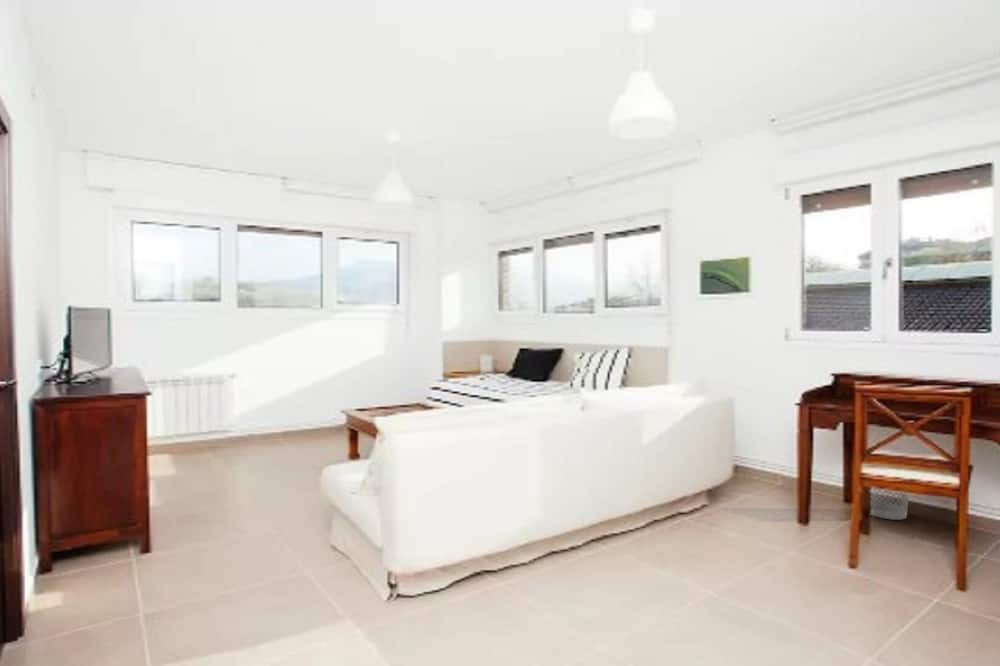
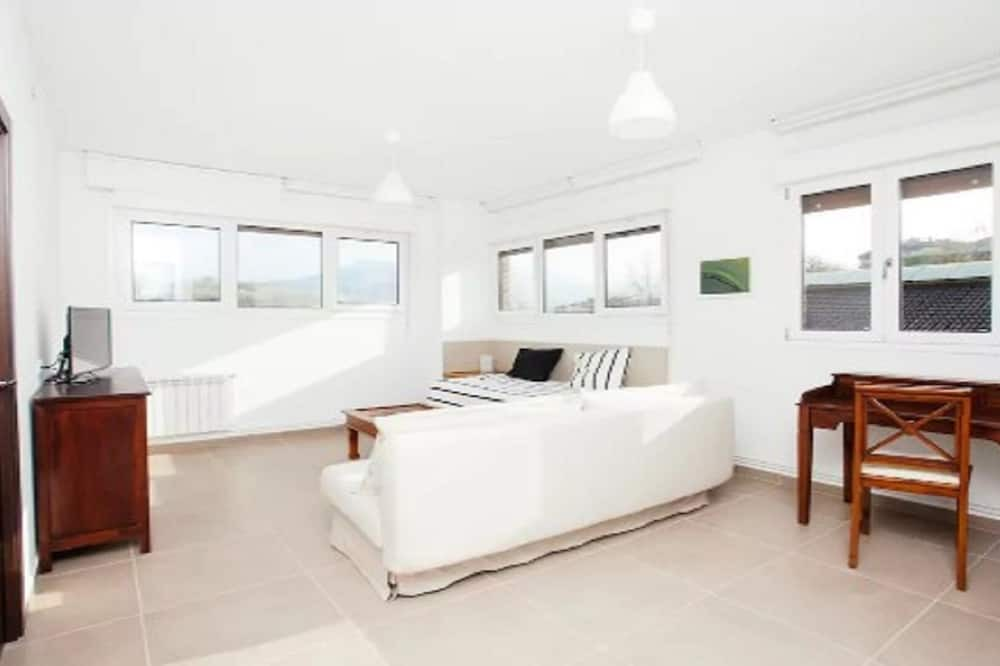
- wastebasket [870,488,910,521]
